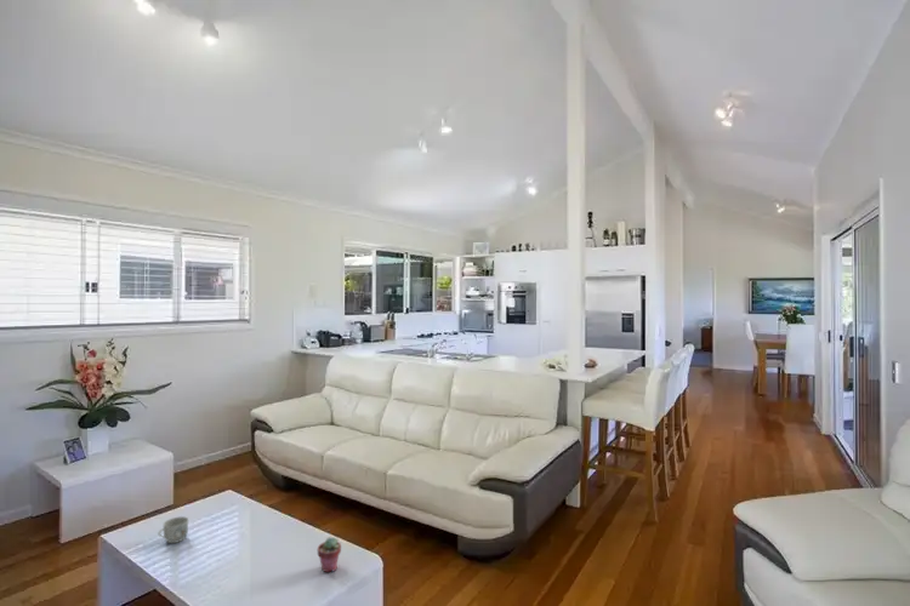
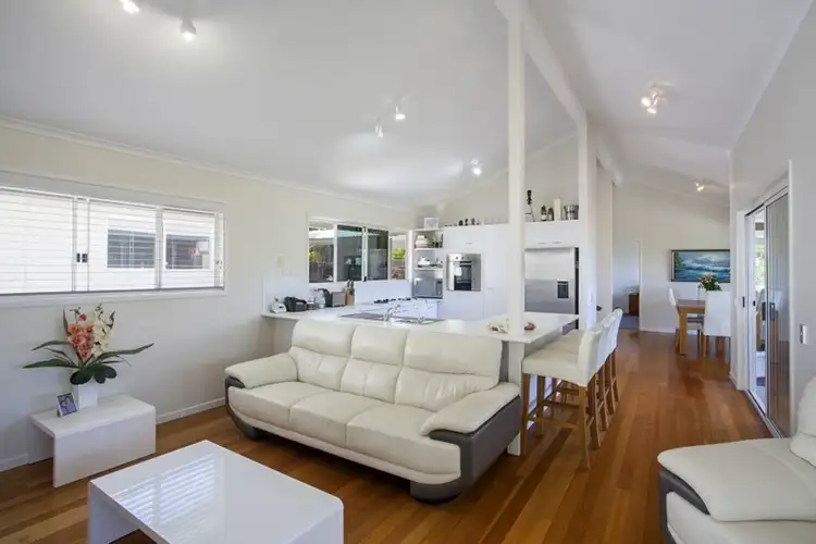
- potted succulent [317,536,342,573]
- mug [158,515,189,544]
